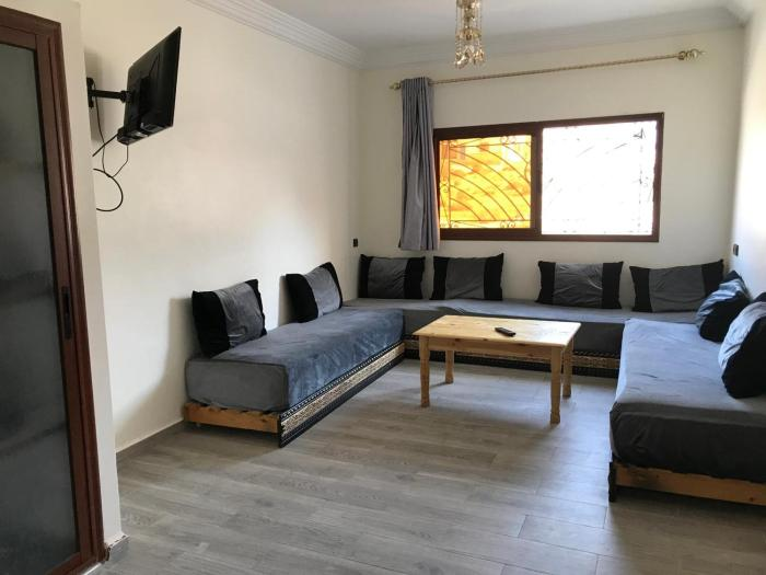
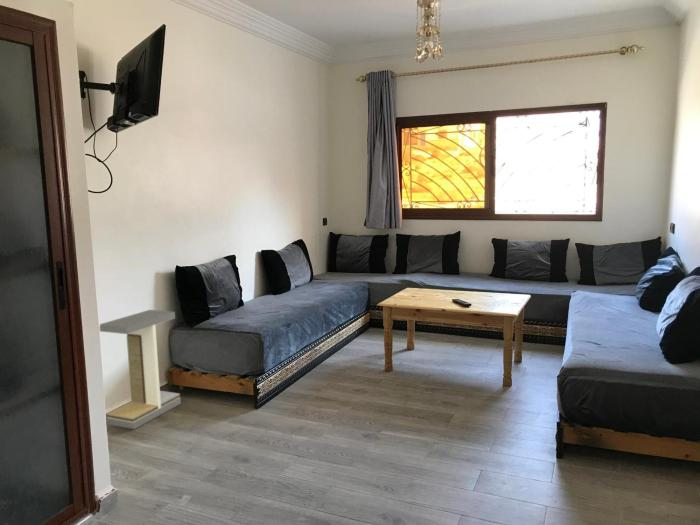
+ side table [99,309,182,430]
